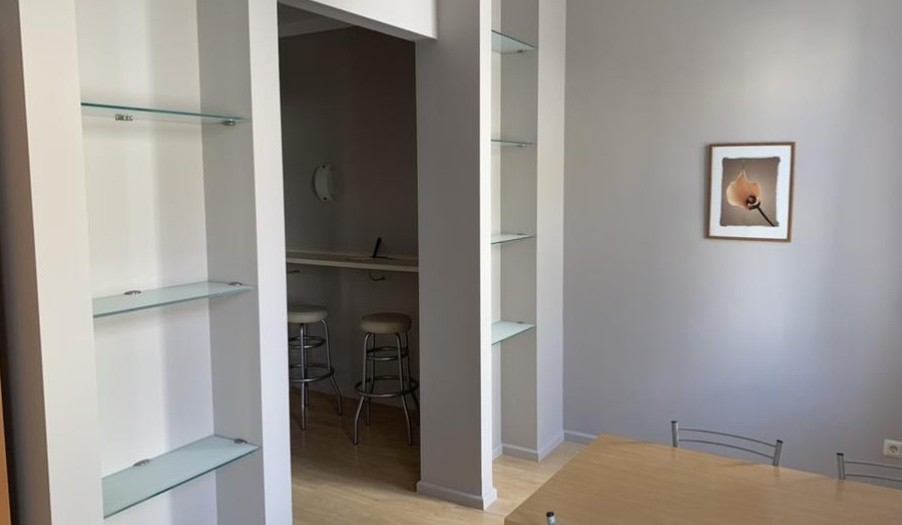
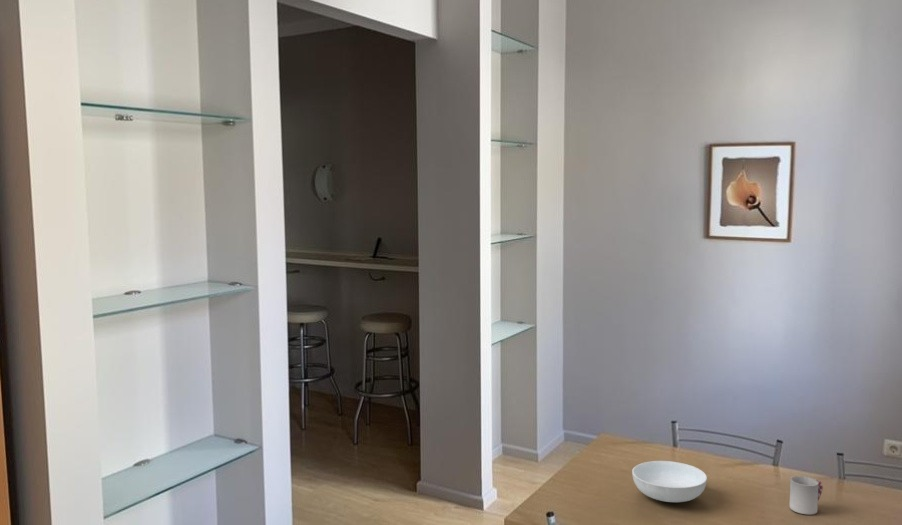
+ cup [789,475,824,515]
+ serving bowl [631,460,708,503]
